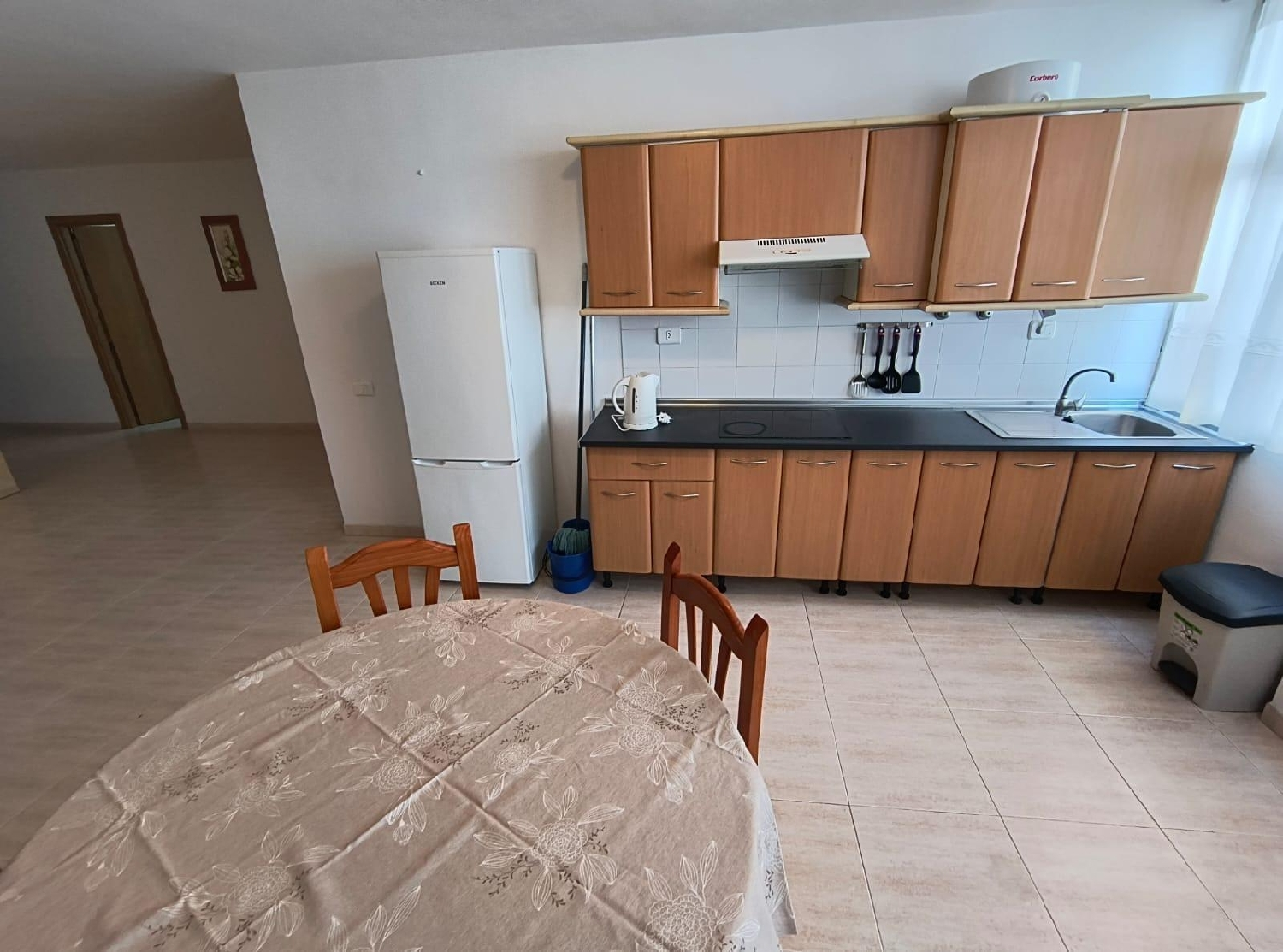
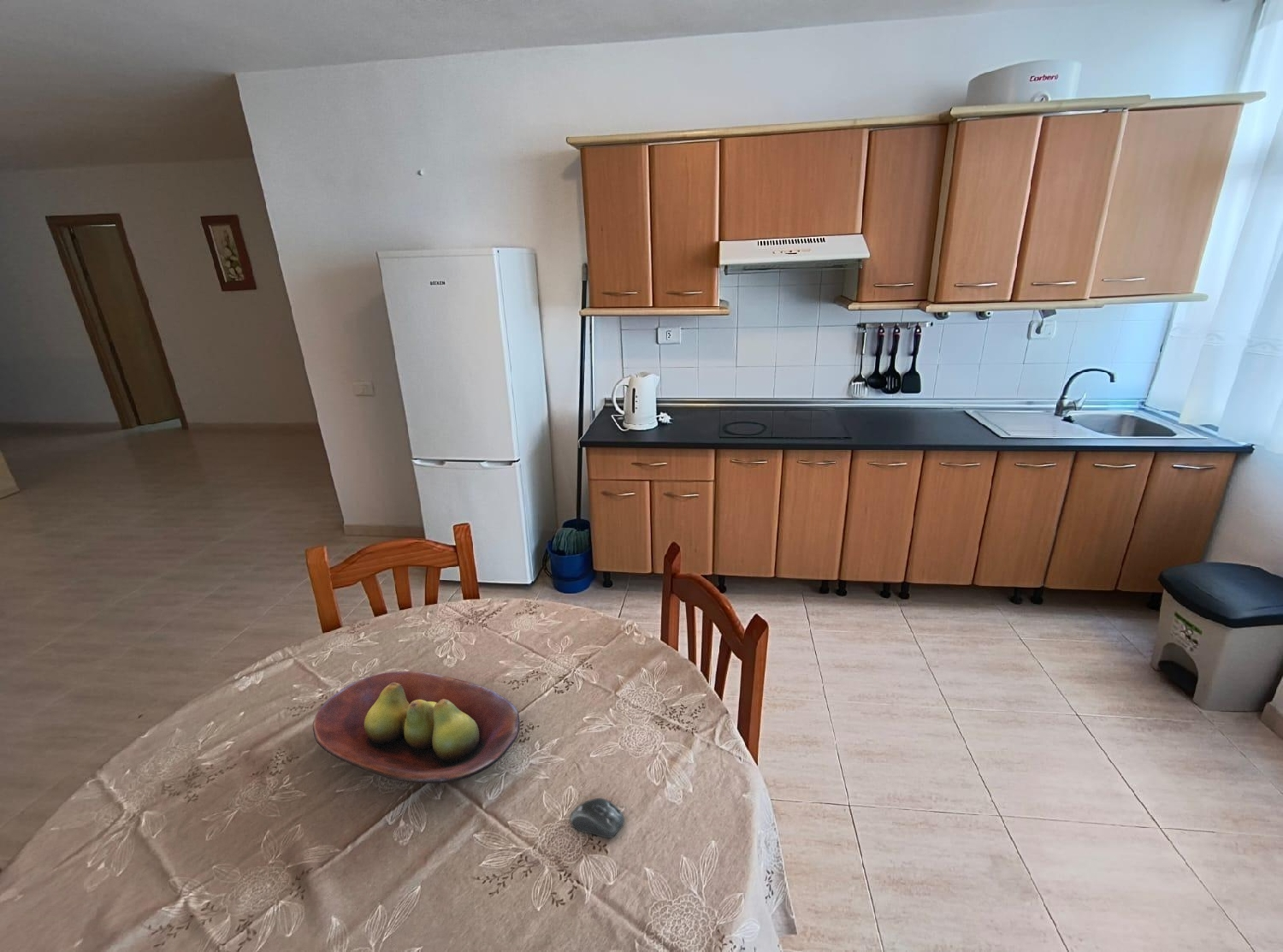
+ computer mouse [570,797,625,839]
+ fruit bowl [312,671,521,784]
